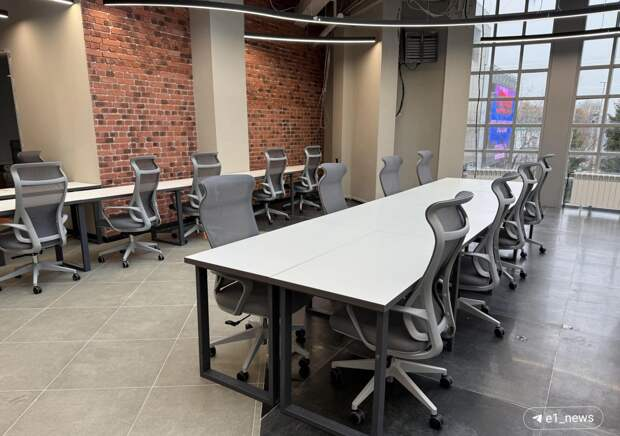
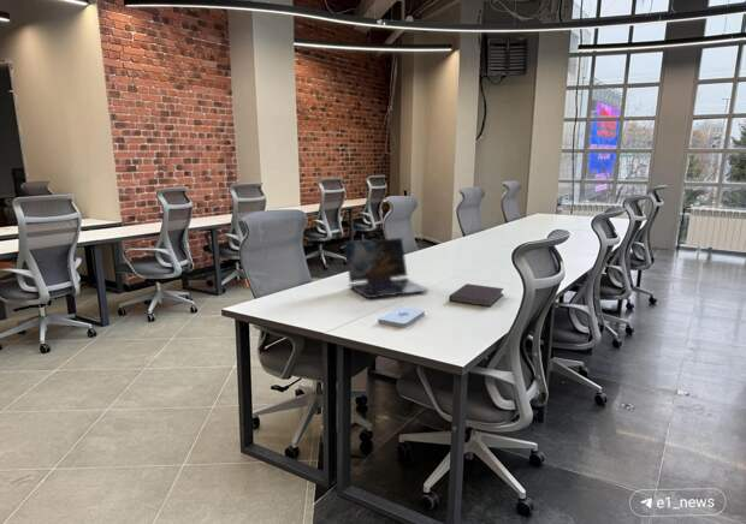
+ laptop [343,237,430,299]
+ notebook [448,282,505,308]
+ notepad [377,305,426,328]
